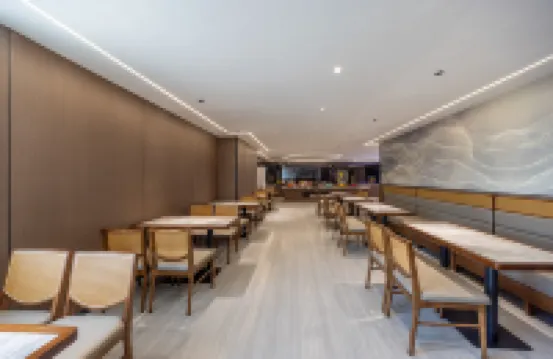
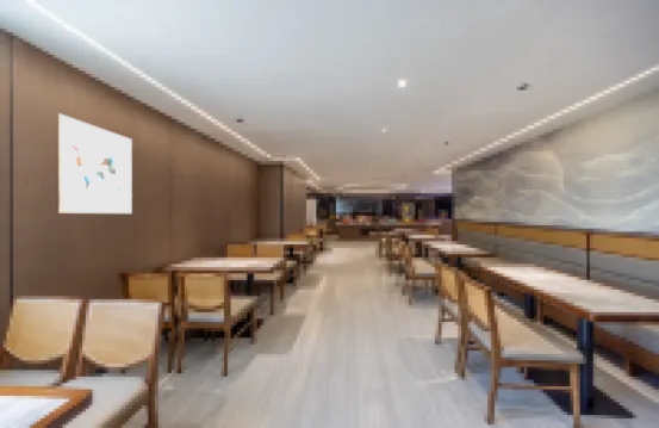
+ wall art [56,112,133,215]
